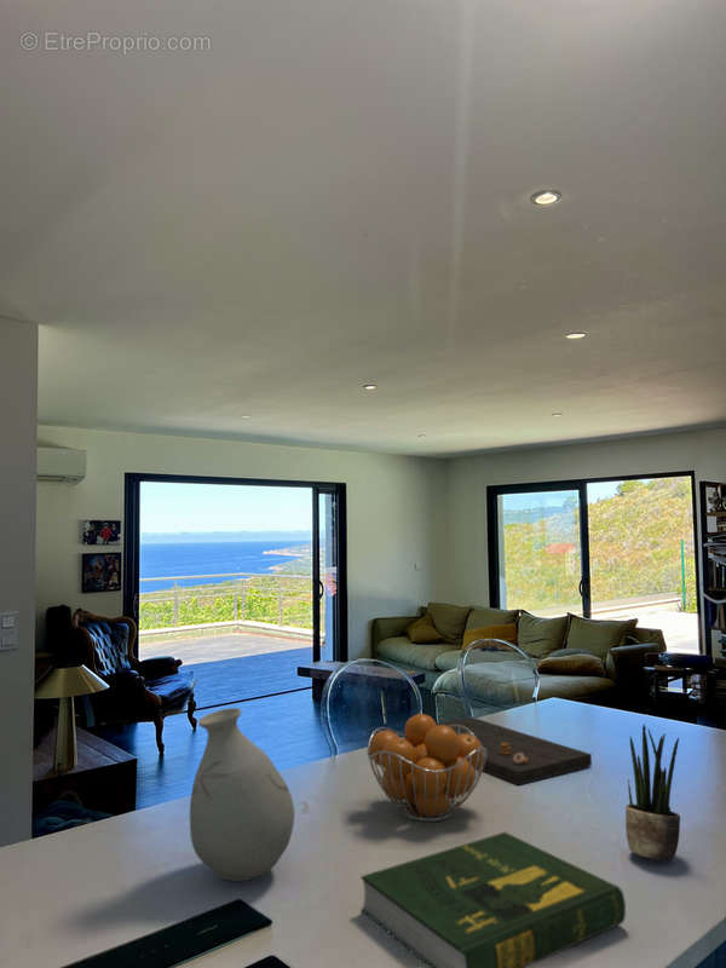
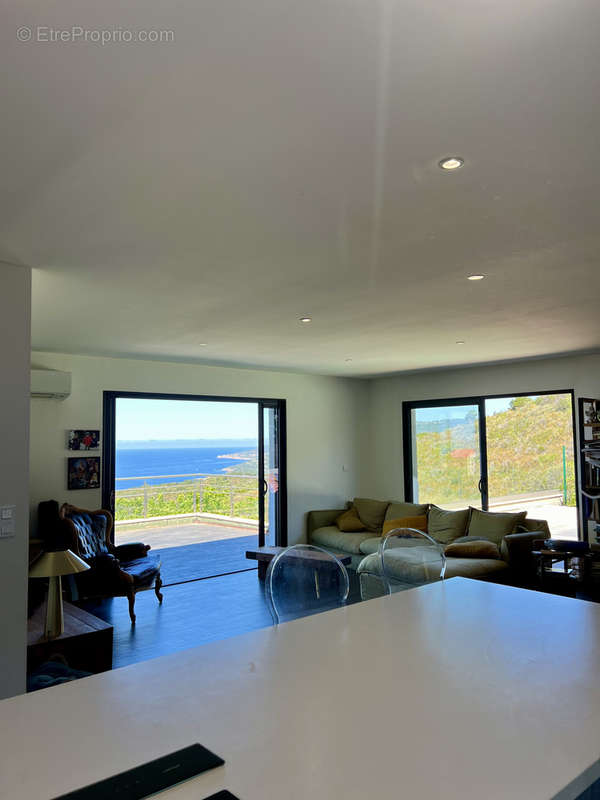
- potted plant [624,724,681,862]
- book [359,831,627,968]
- cutting board [403,716,593,786]
- fruit basket [365,713,488,823]
- vase [189,707,295,882]
